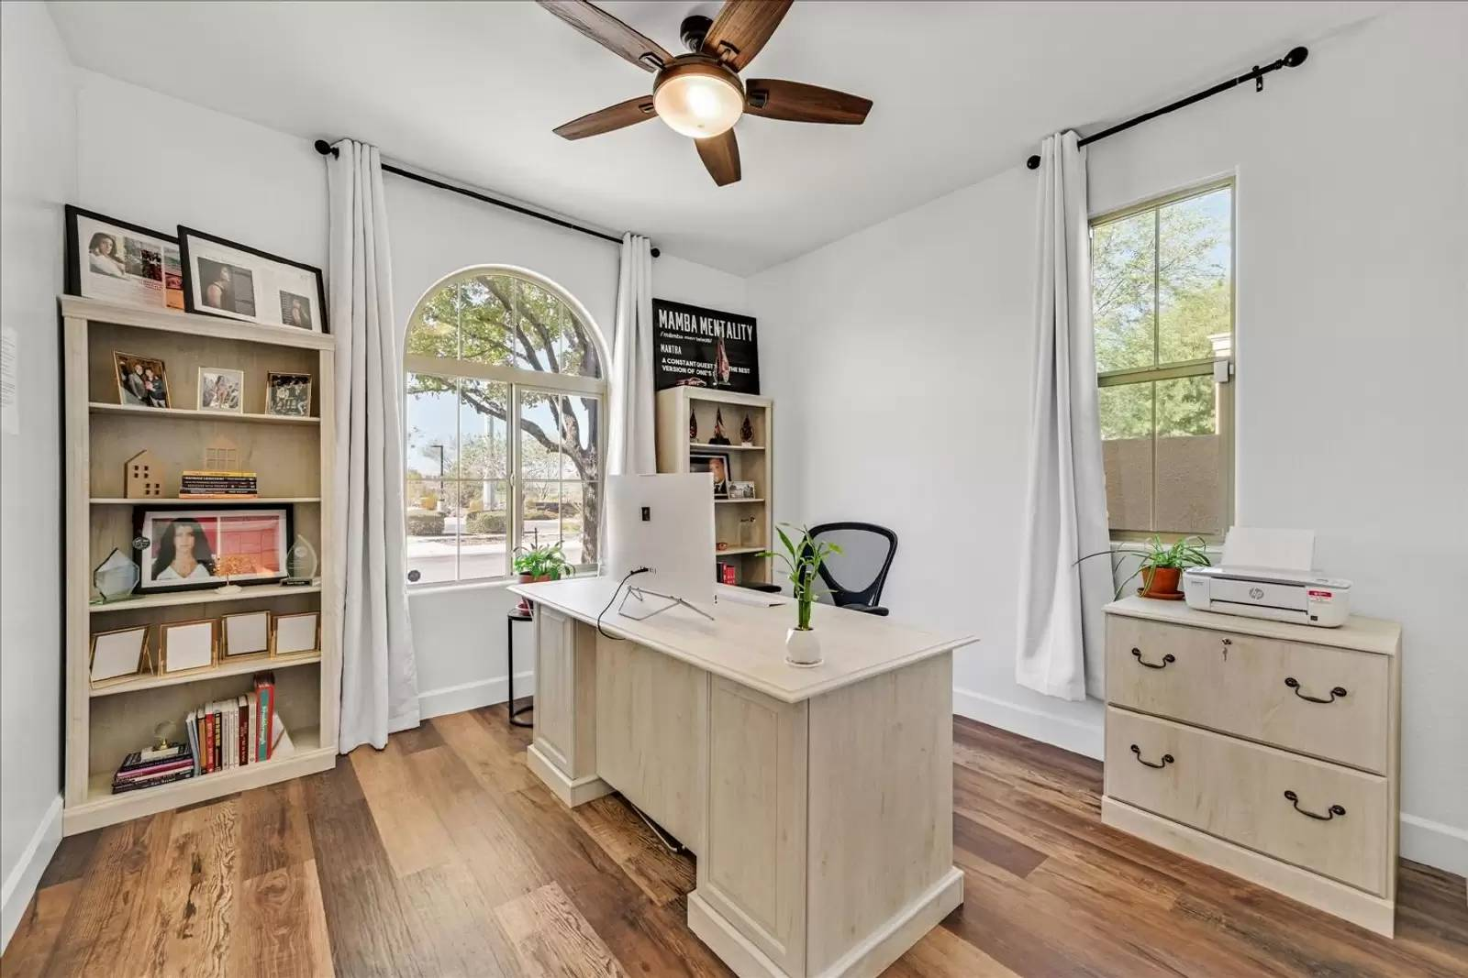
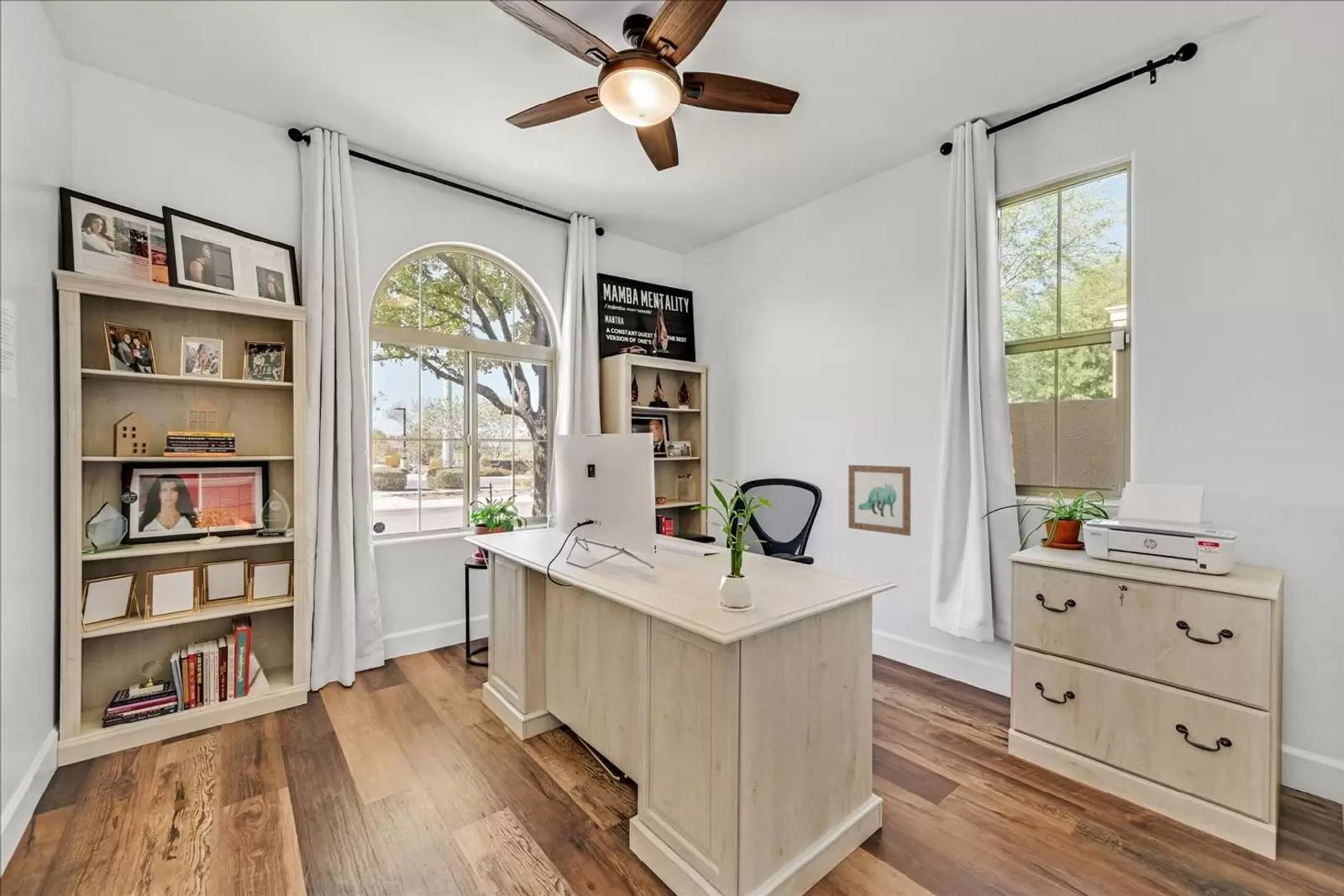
+ wall art [848,464,911,537]
